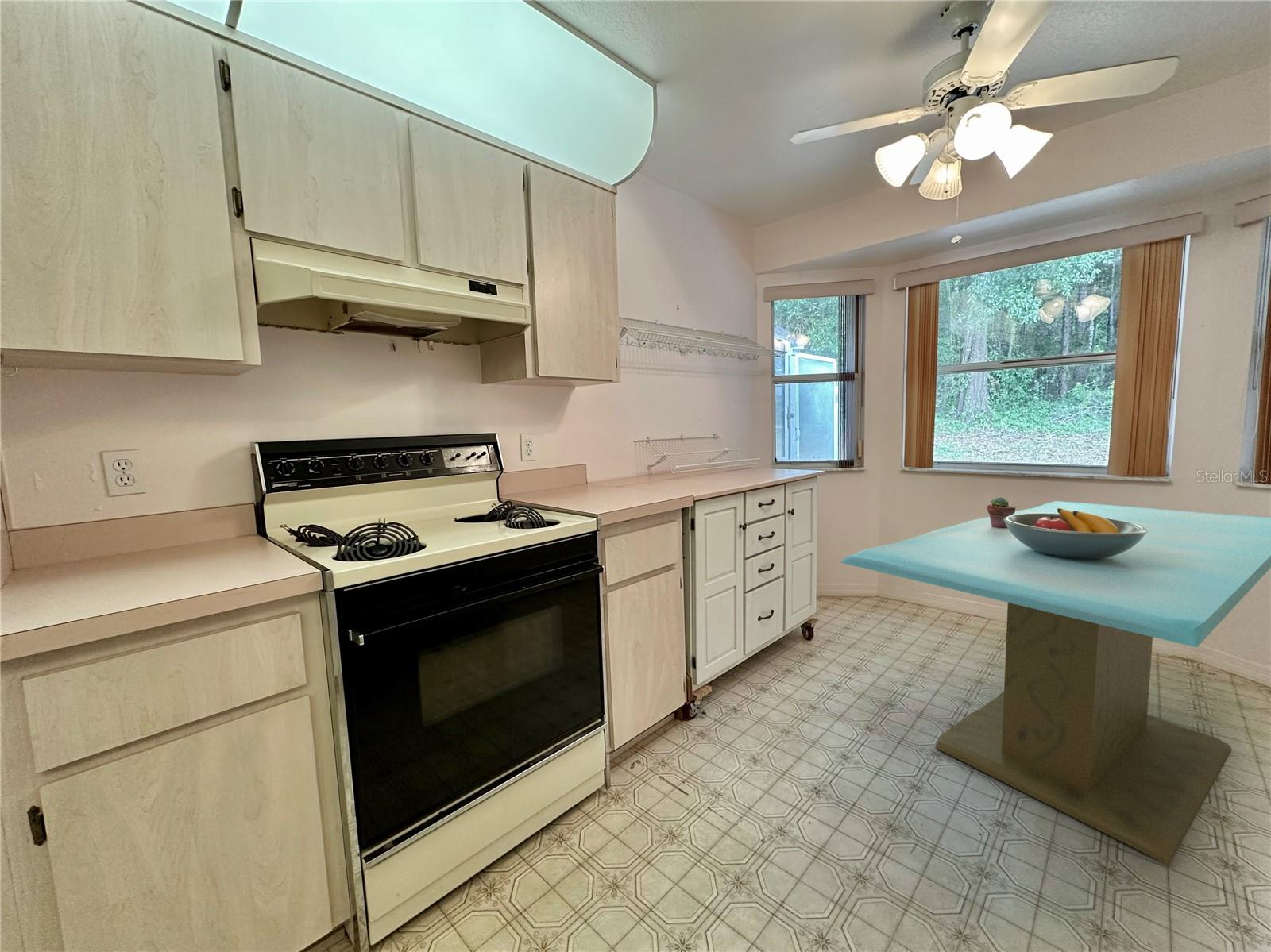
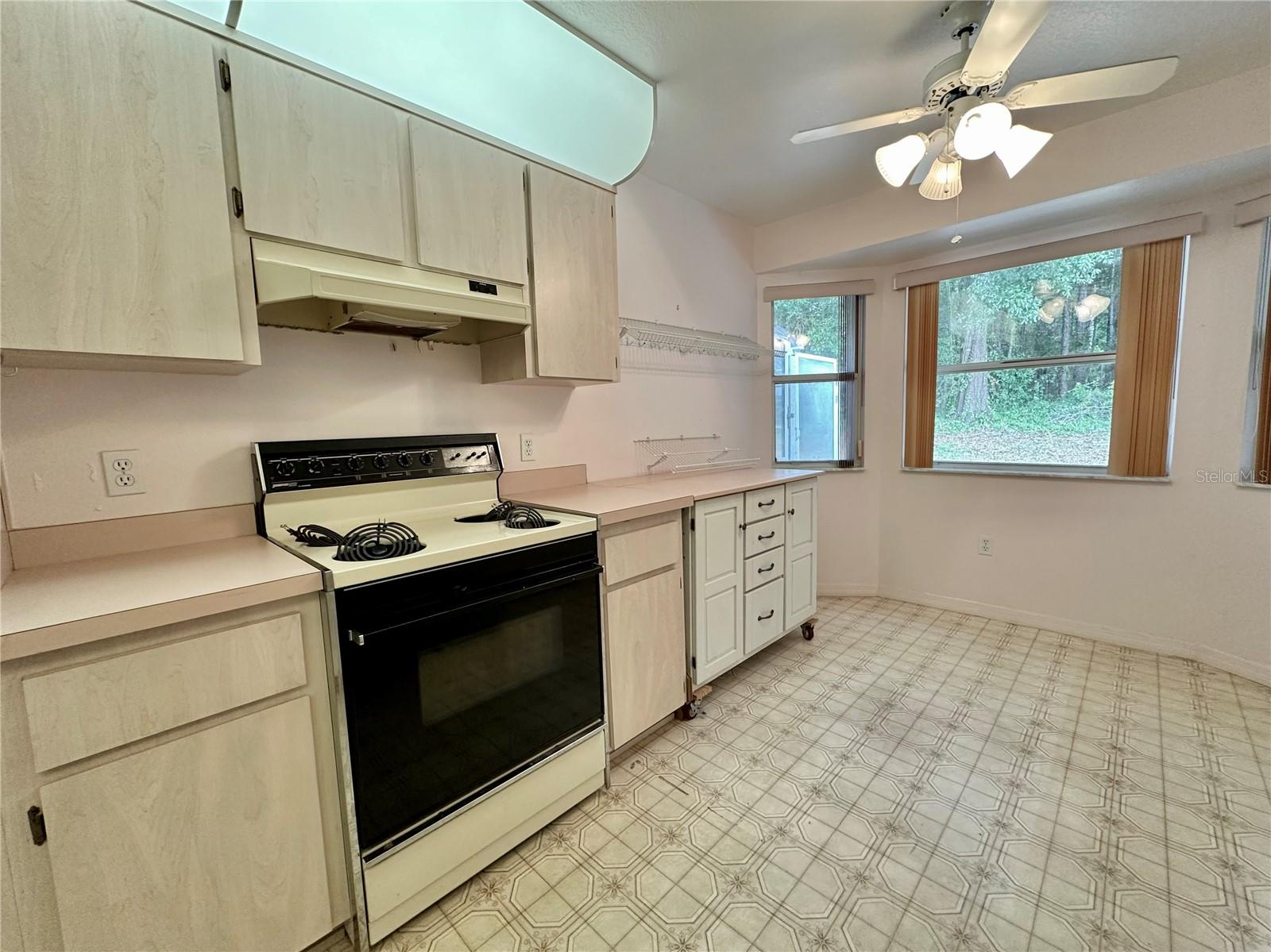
- potted succulent [987,497,1016,528]
- fruit bowl [1003,508,1148,559]
- dining table [840,500,1271,866]
